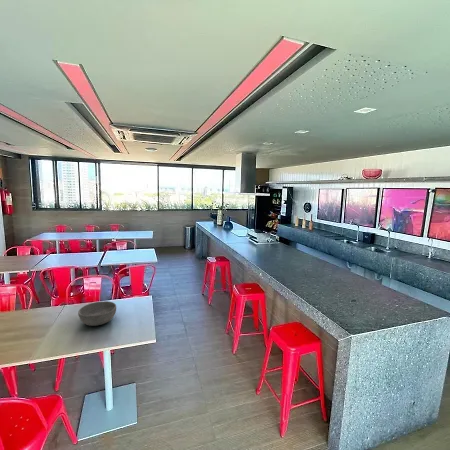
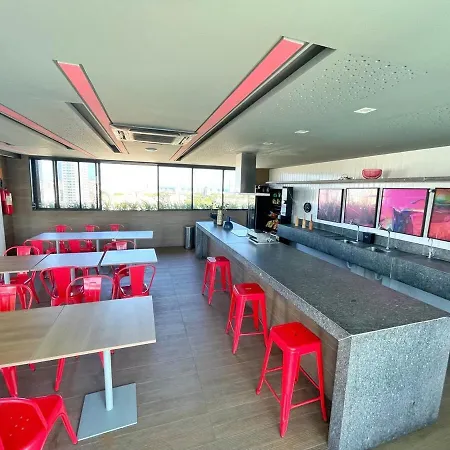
- bowl [77,300,117,327]
